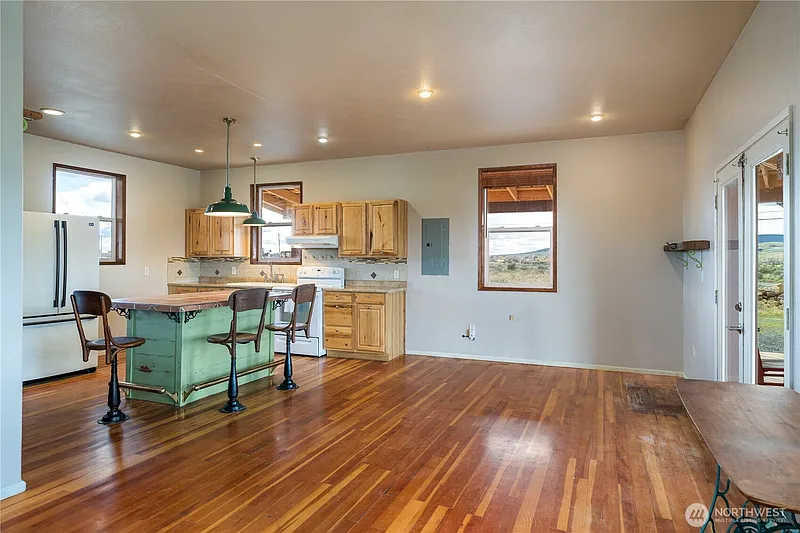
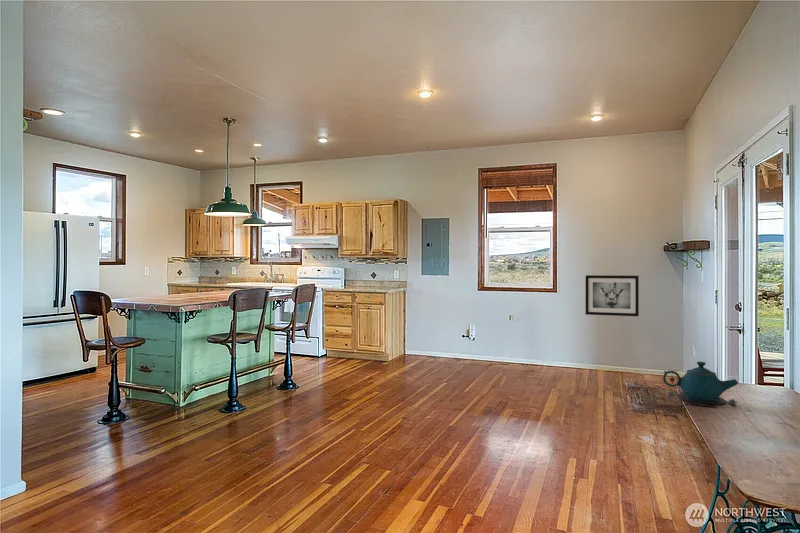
+ wall art [585,274,640,317]
+ teapot [662,360,739,409]
